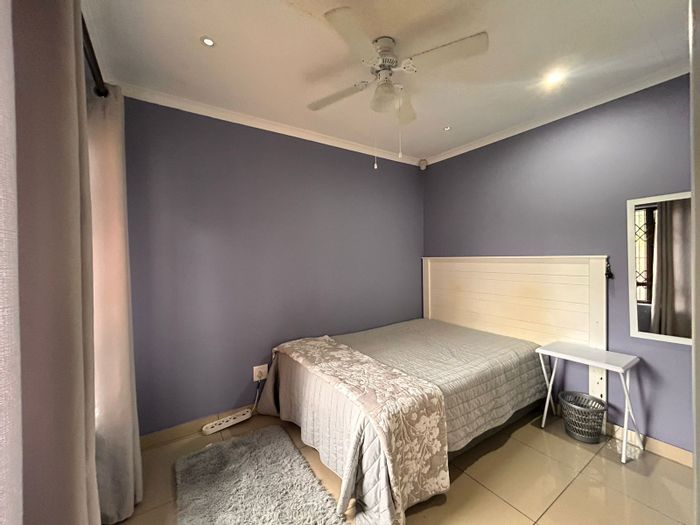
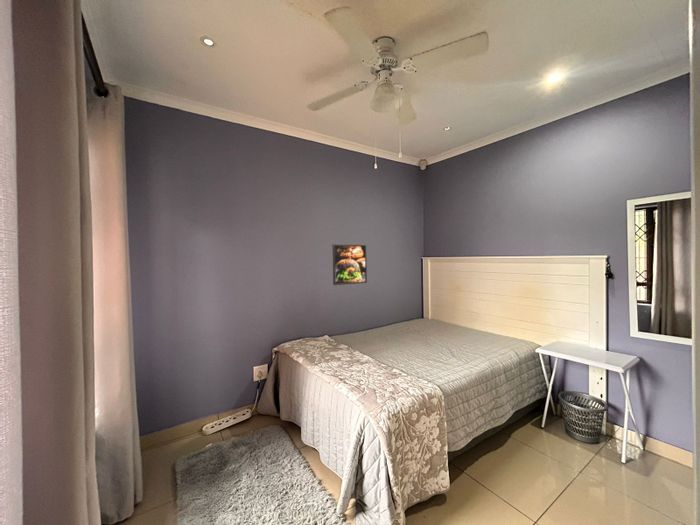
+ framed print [332,243,368,286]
